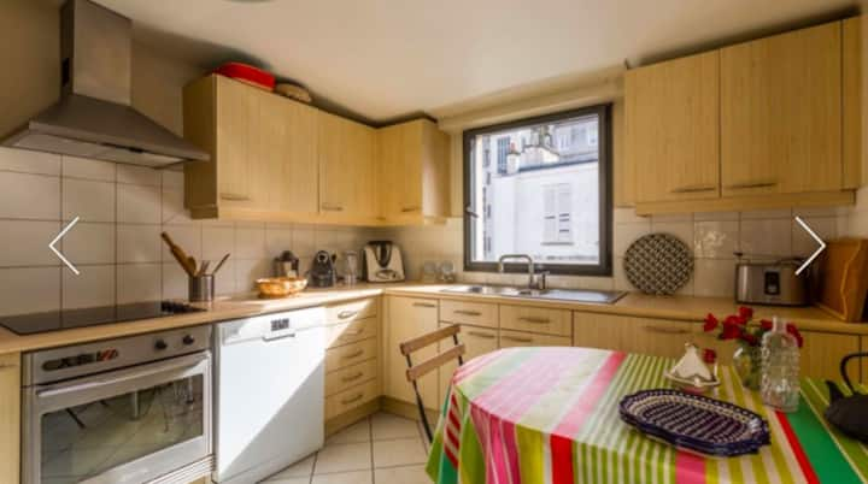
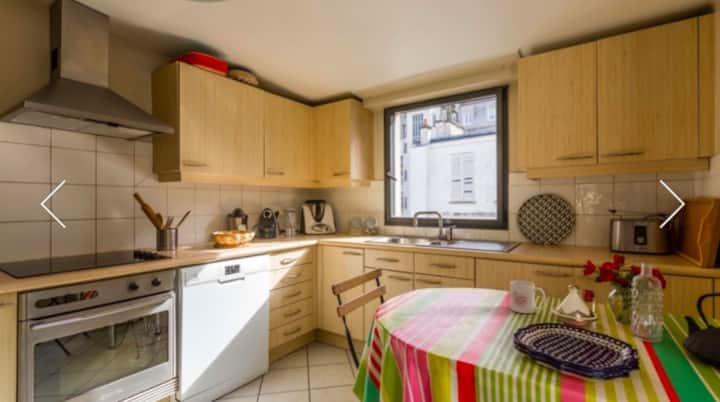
+ mug [509,280,547,314]
